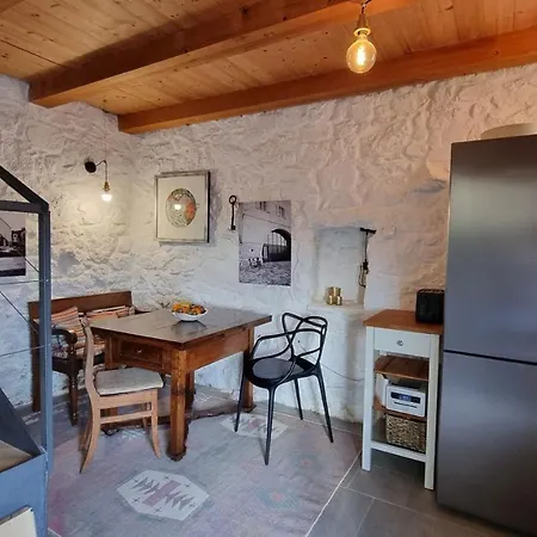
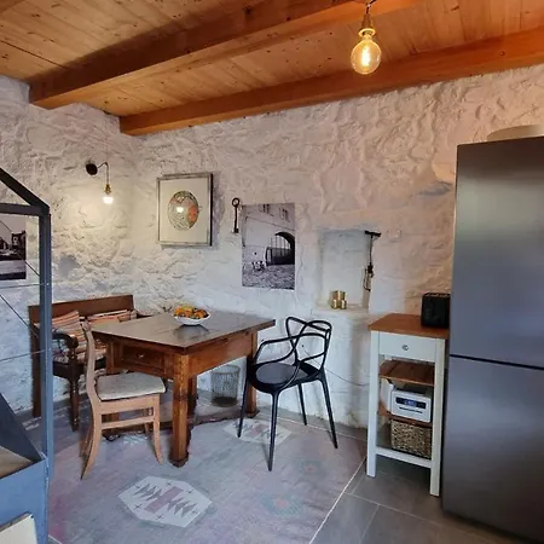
+ waste bin [209,363,242,407]
